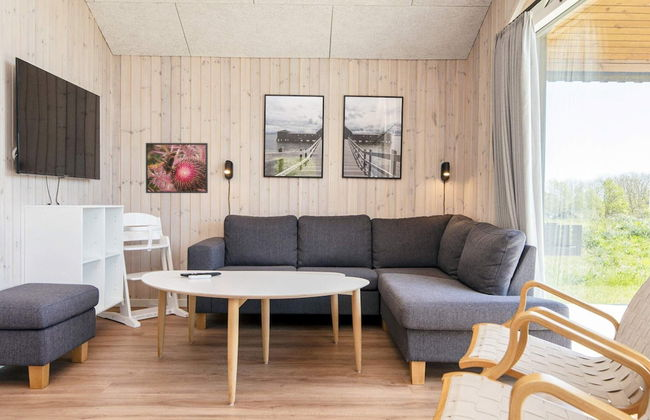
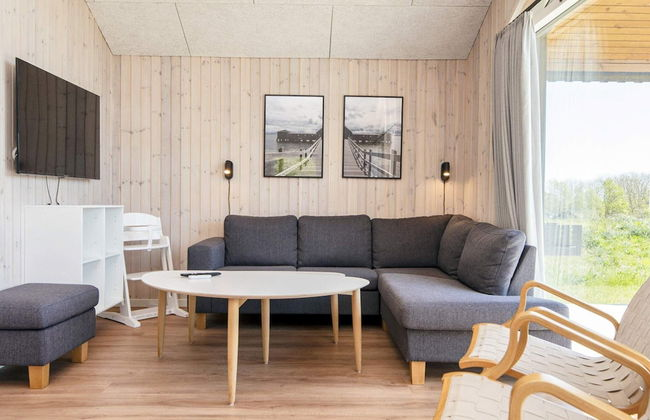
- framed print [145,142,209,194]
